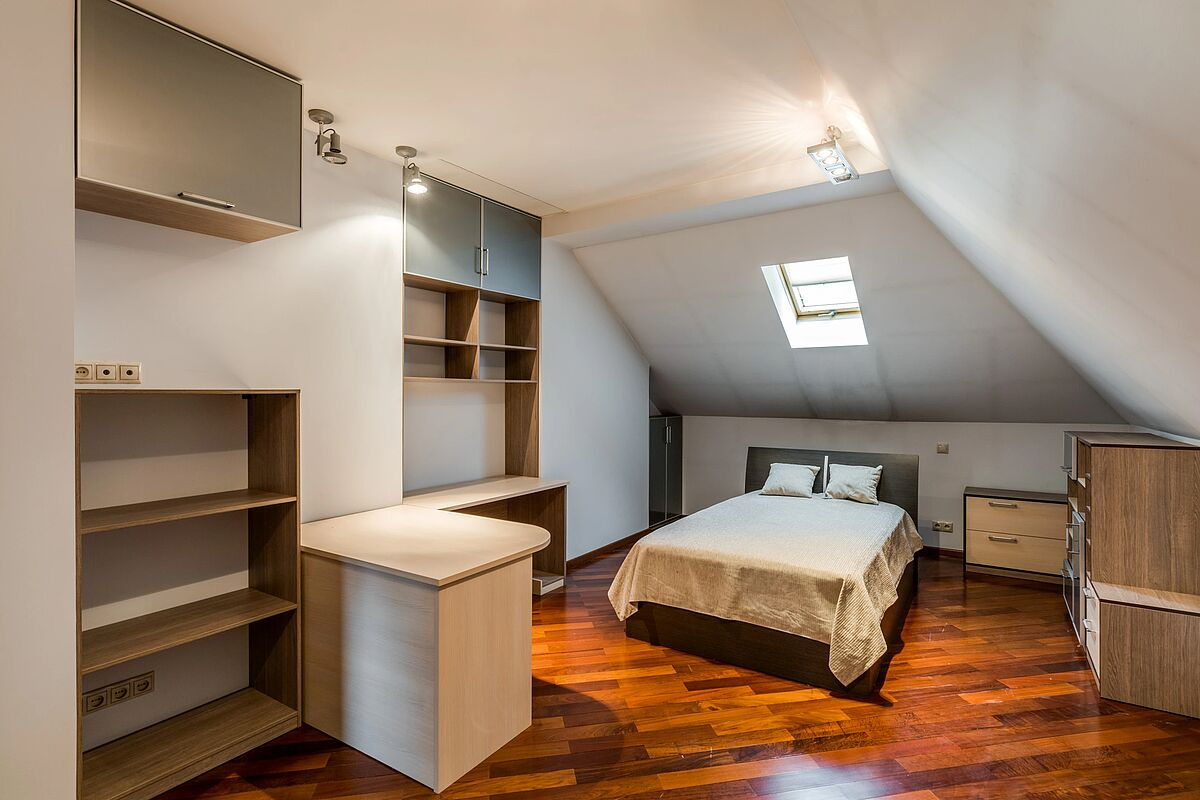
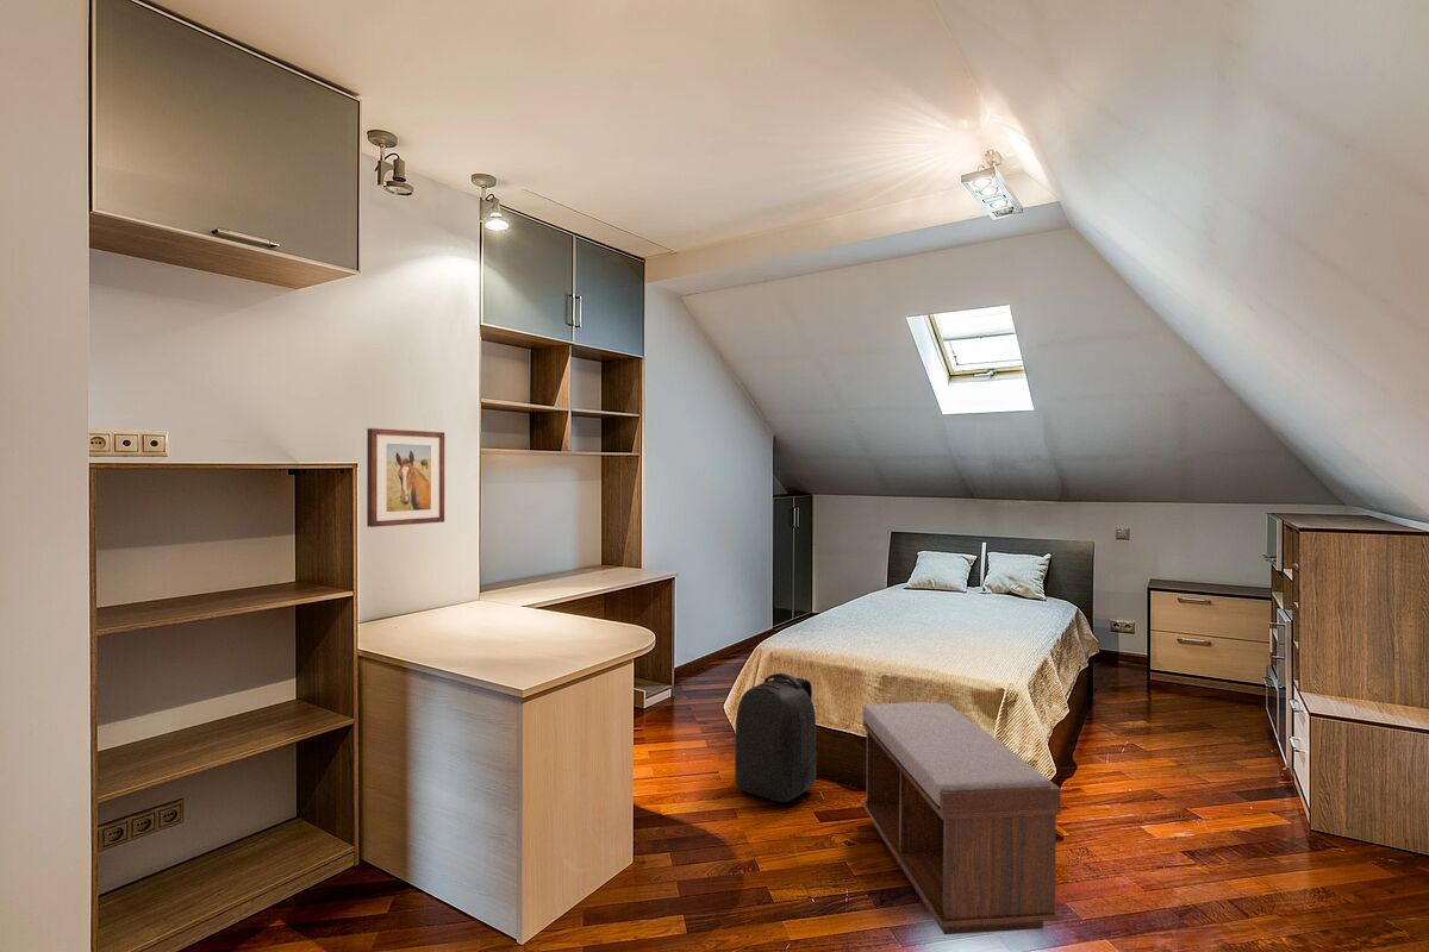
+ backpack [734,672,818,803]
+ wall art [366,427,445,528]
+ bench [861,701,1062,935]
